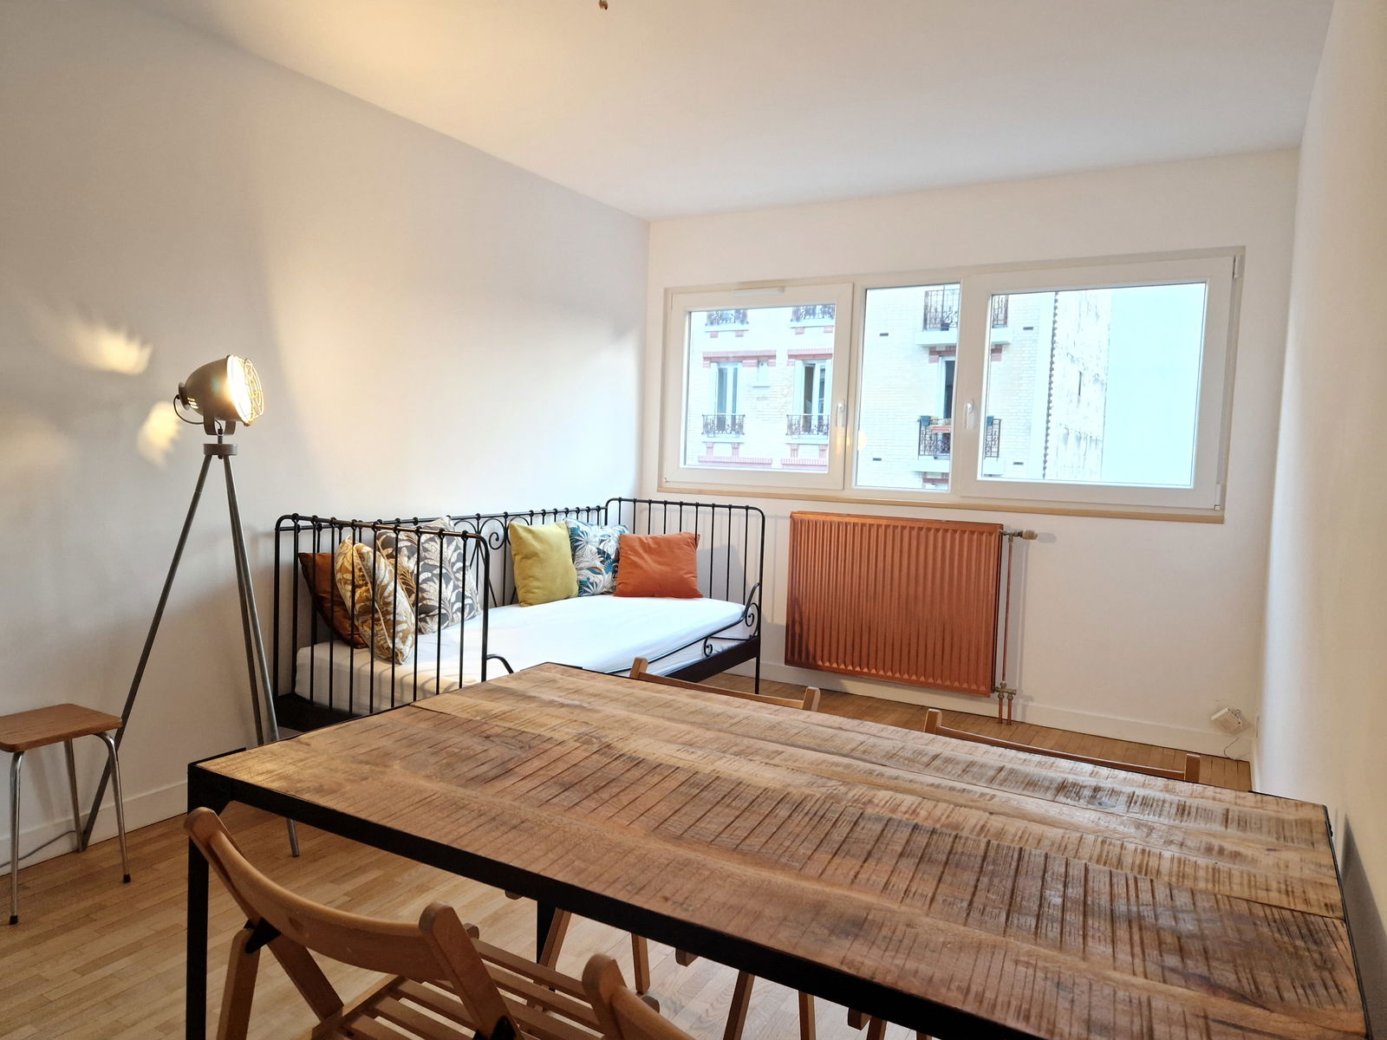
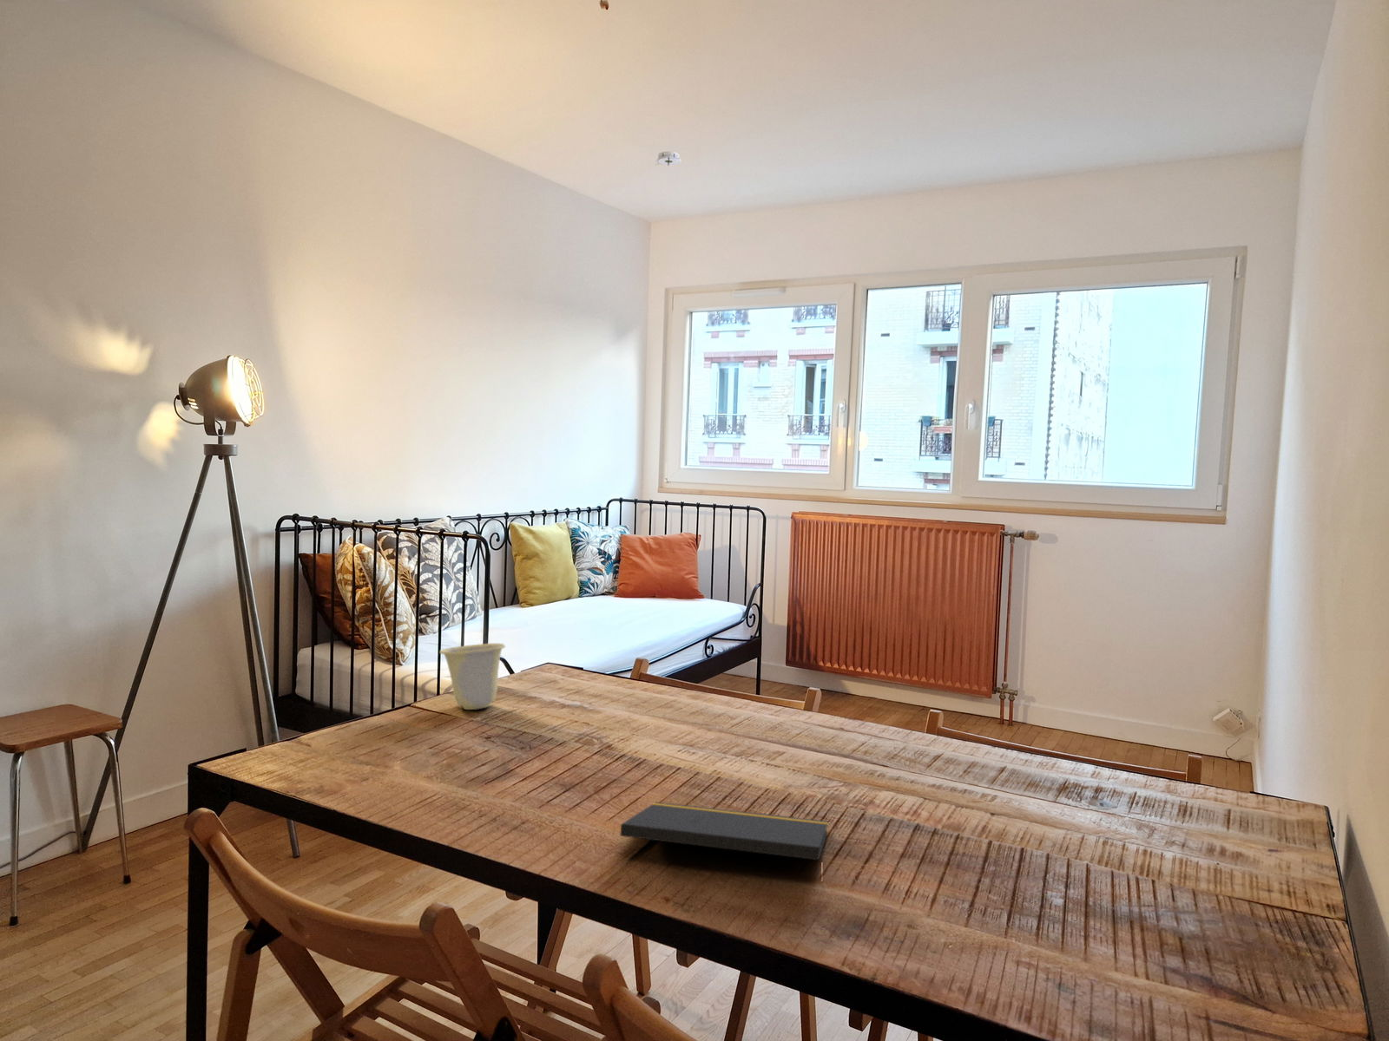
+ smoke detector [654,151,682,166]
+ notepad [620,800,829,889]
+ cup [440,643,506,711]
